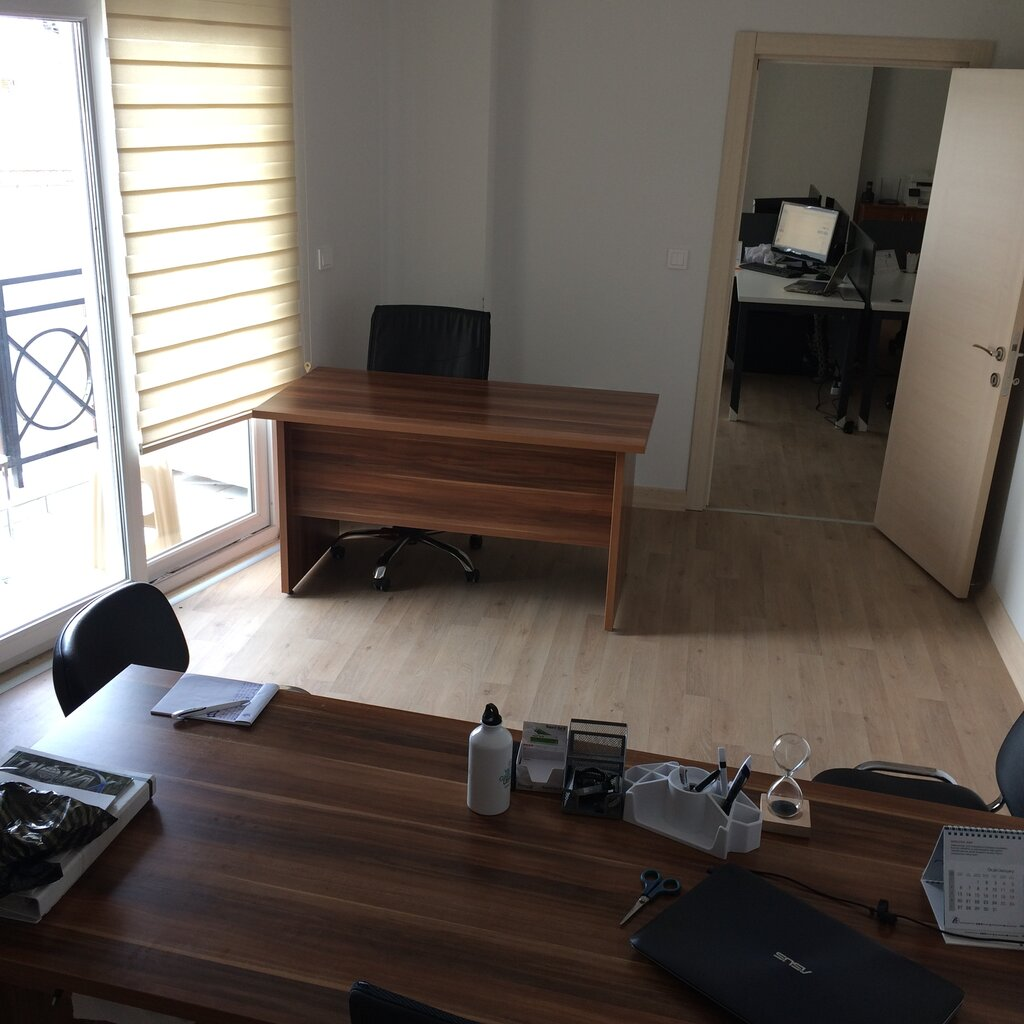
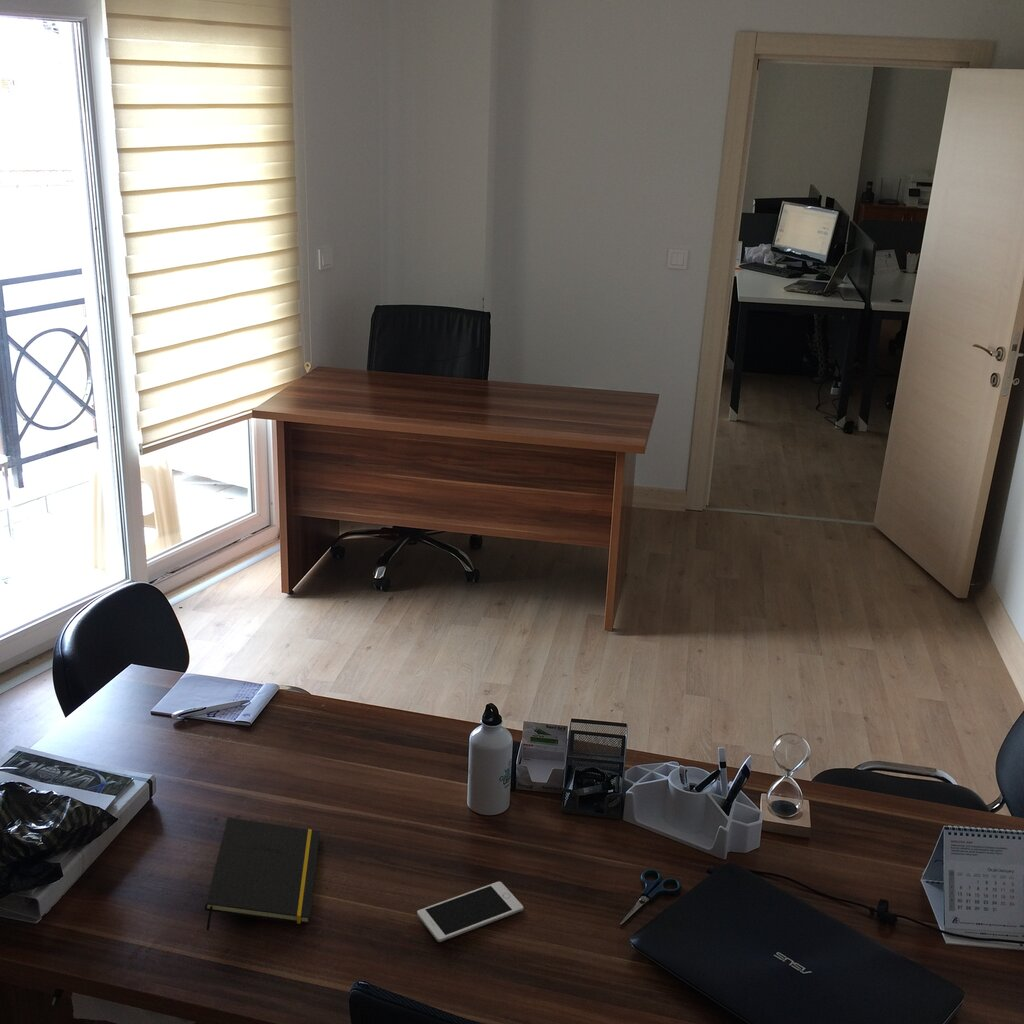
+ cell phone [416,881,524,943]
+ notepad [204,817,321,931]
